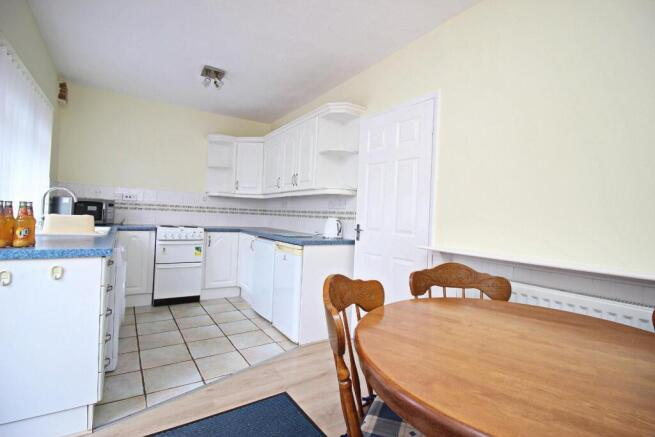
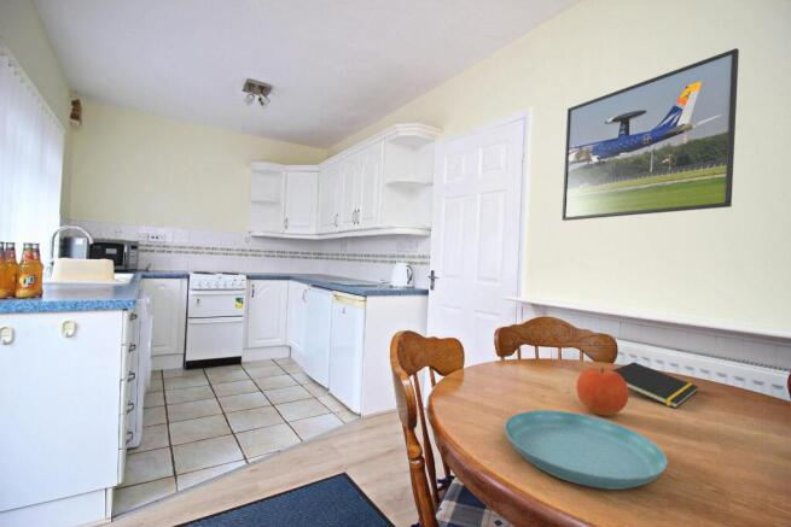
+ saucer [502,409,669,491]
+ fruit [576,367,630,417]
+ notepad [611,361,699,410]
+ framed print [562,47,740,222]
